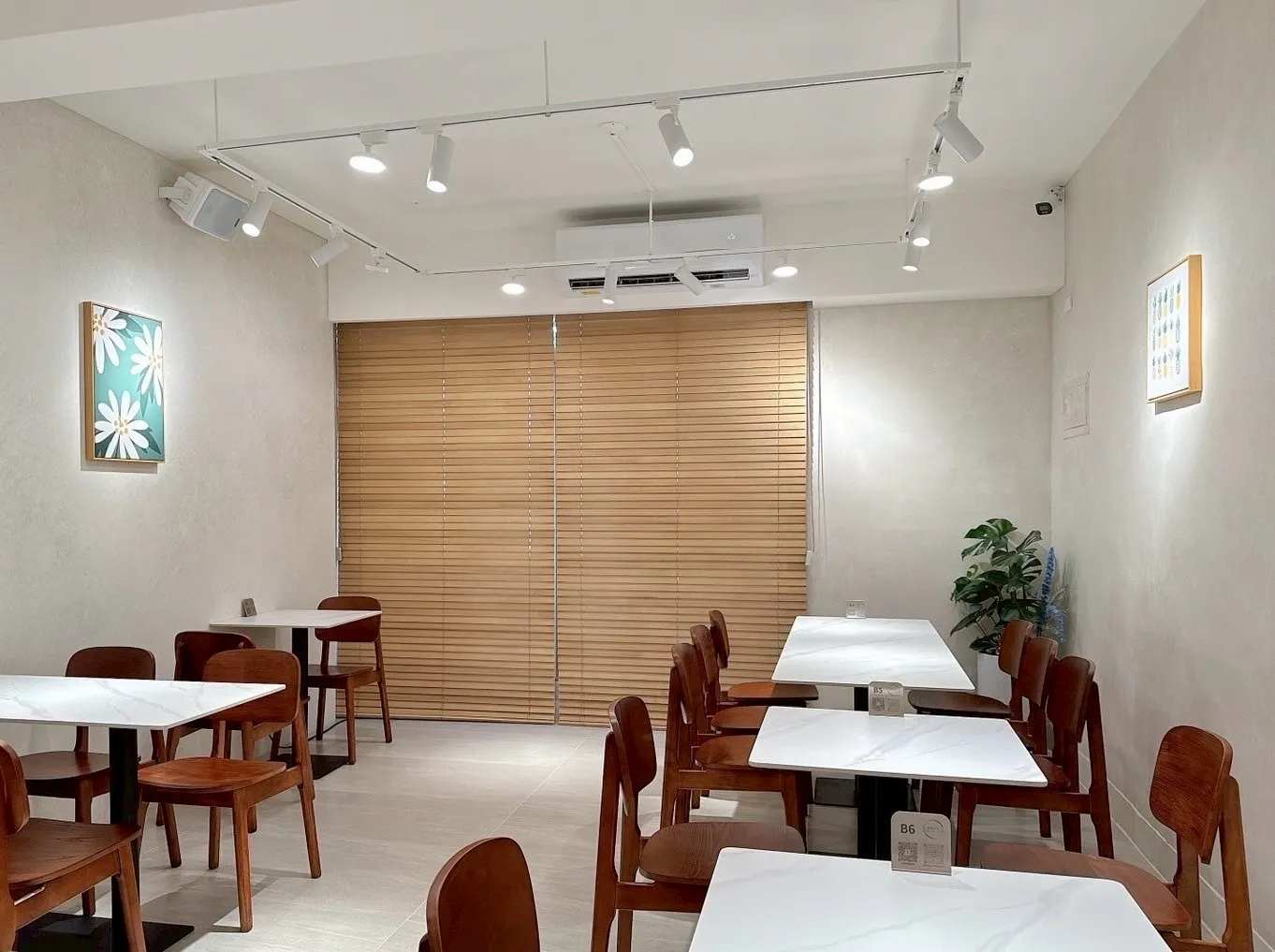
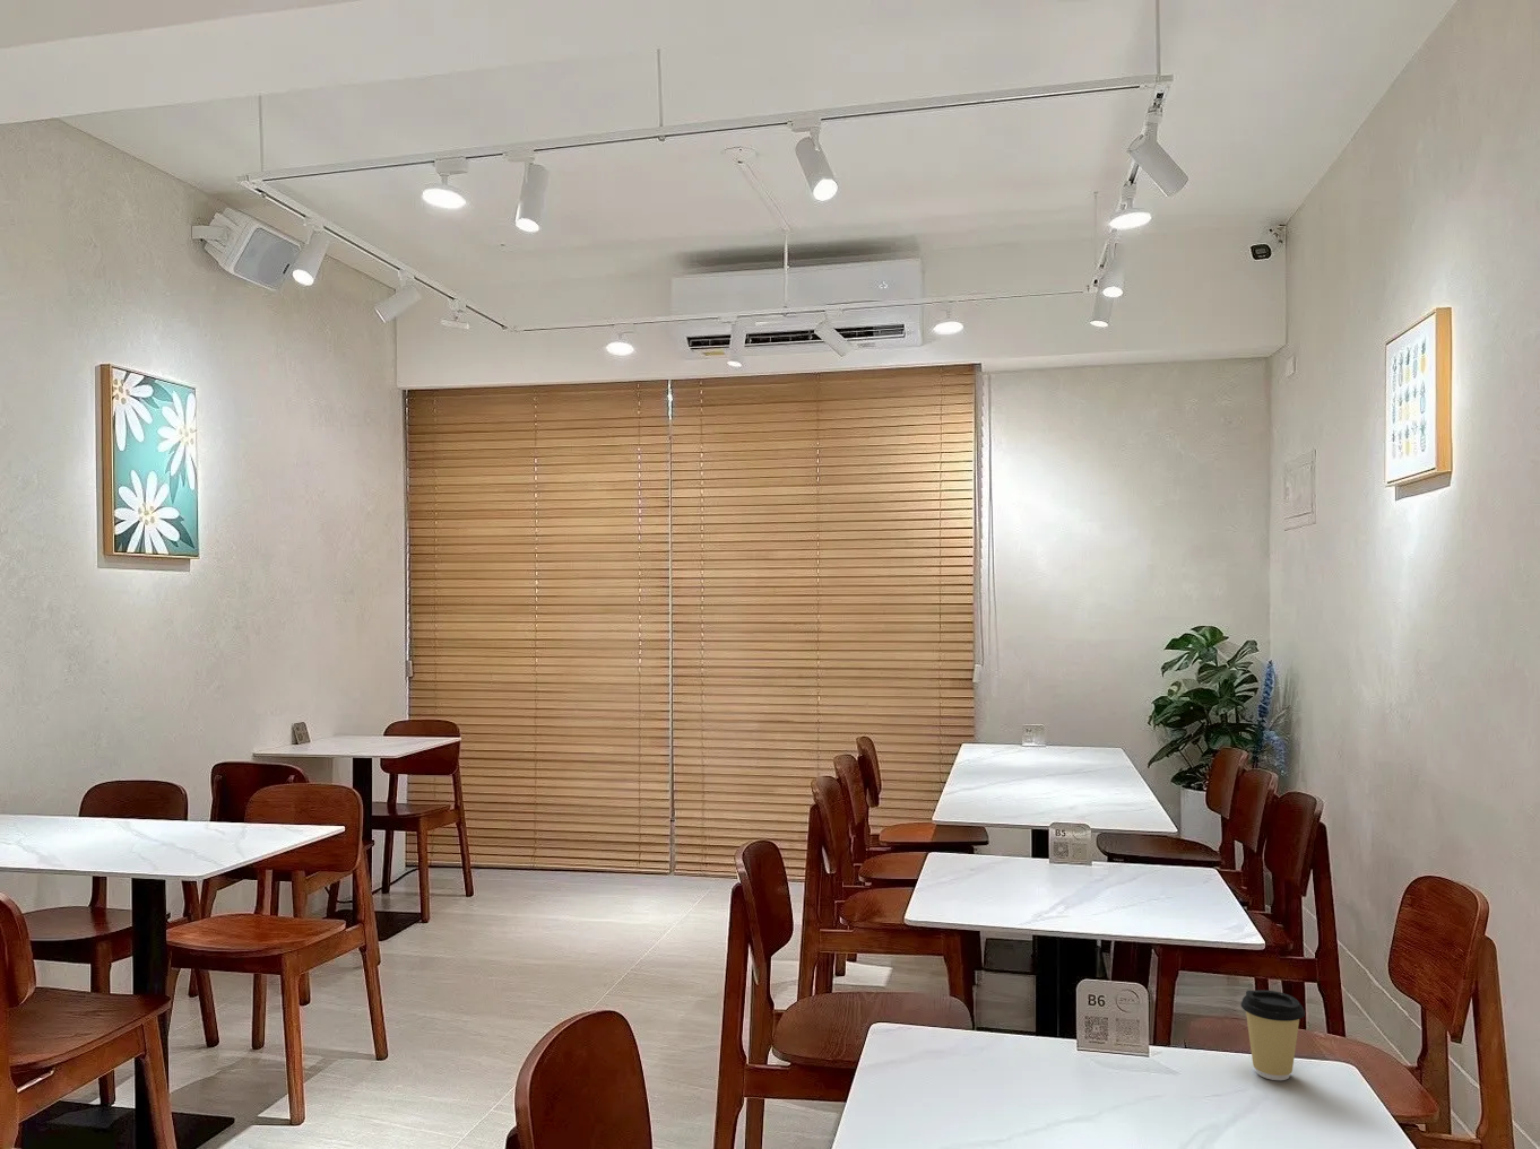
+ coffee cup [1240,988,1306,1081]
